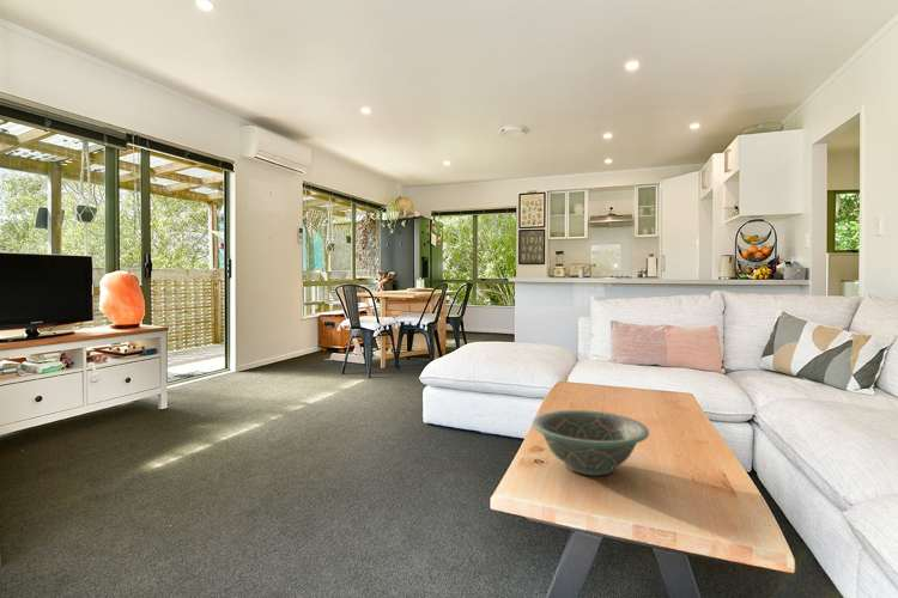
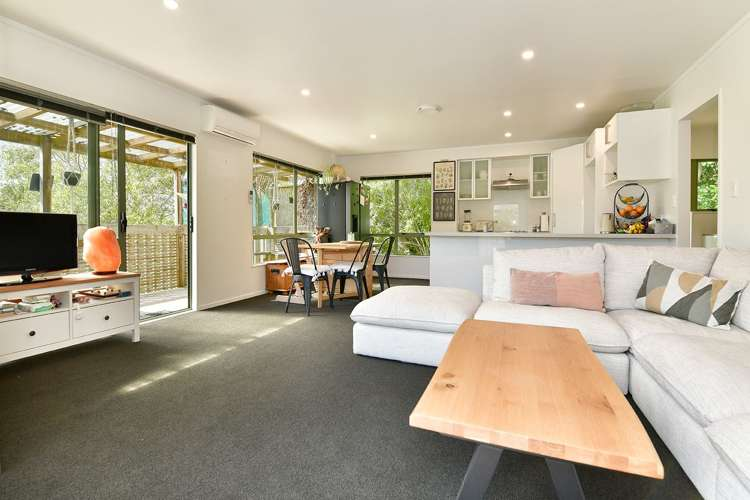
- decorative bowl [532,409,650,477]
